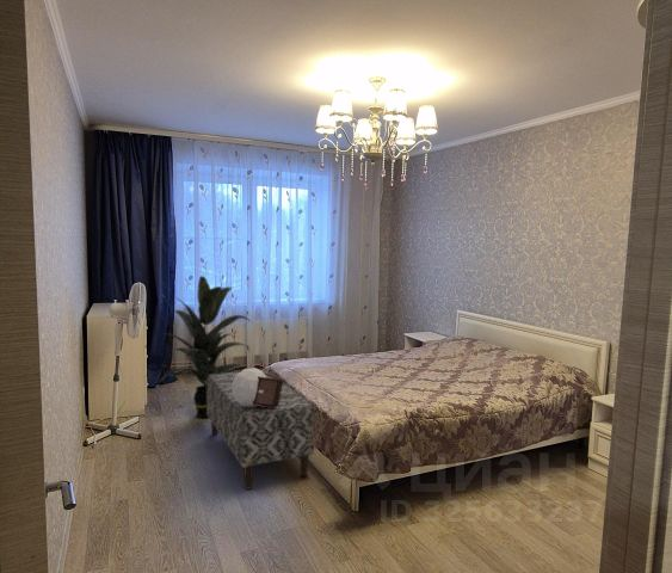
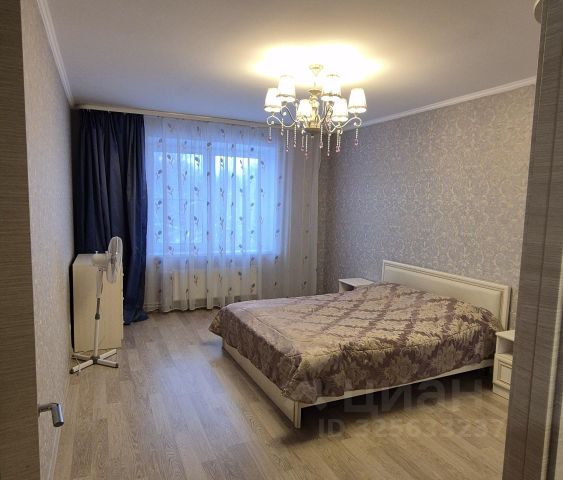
- bench [206,368,315,491]
- indoor plant [161,275,253,419]
- tissue box [233,366,285,407]
